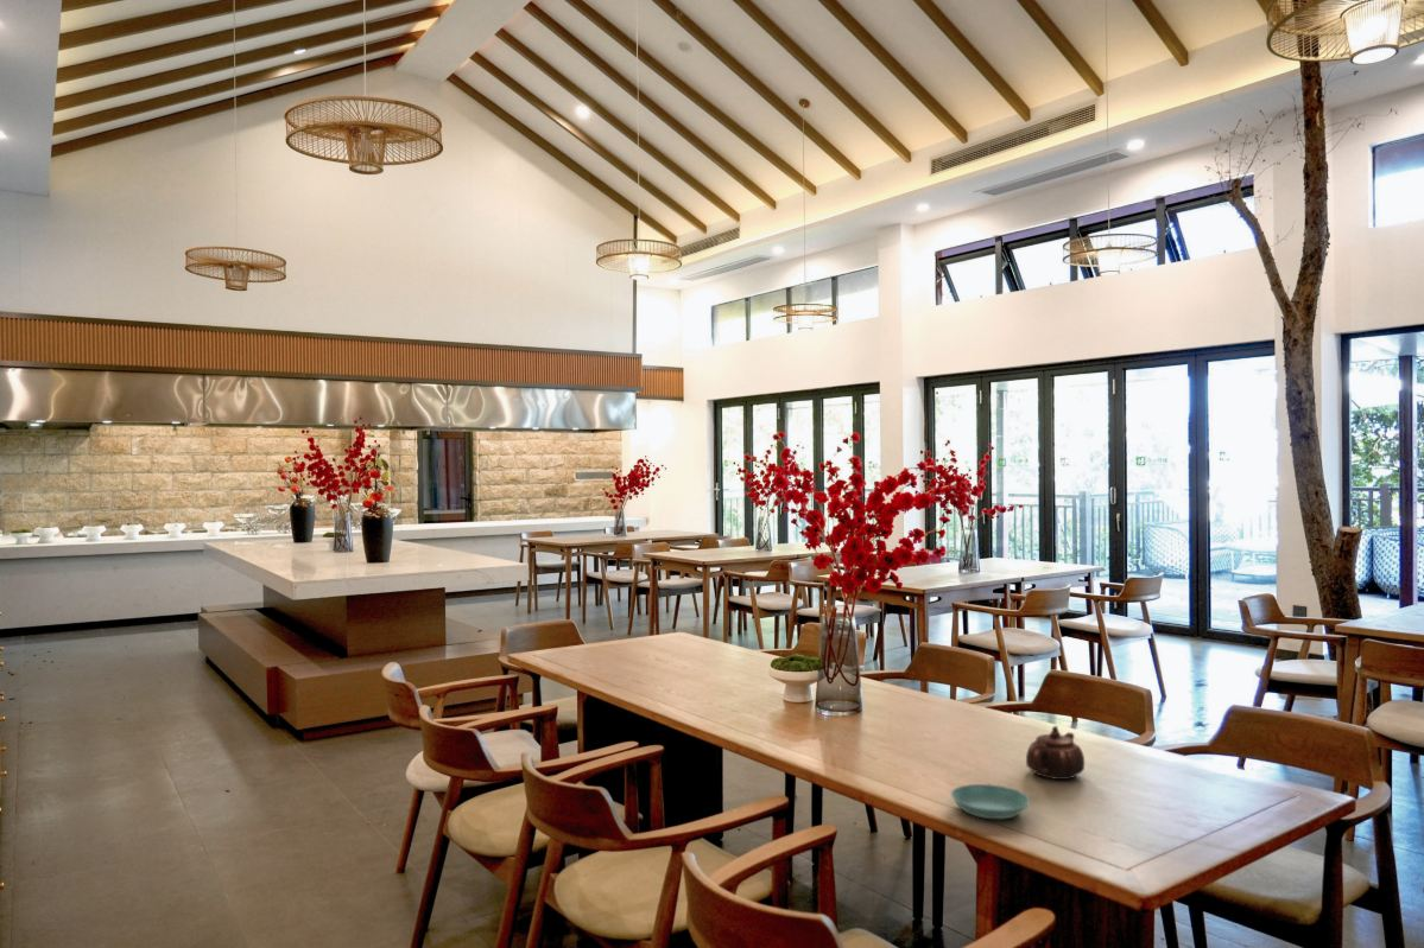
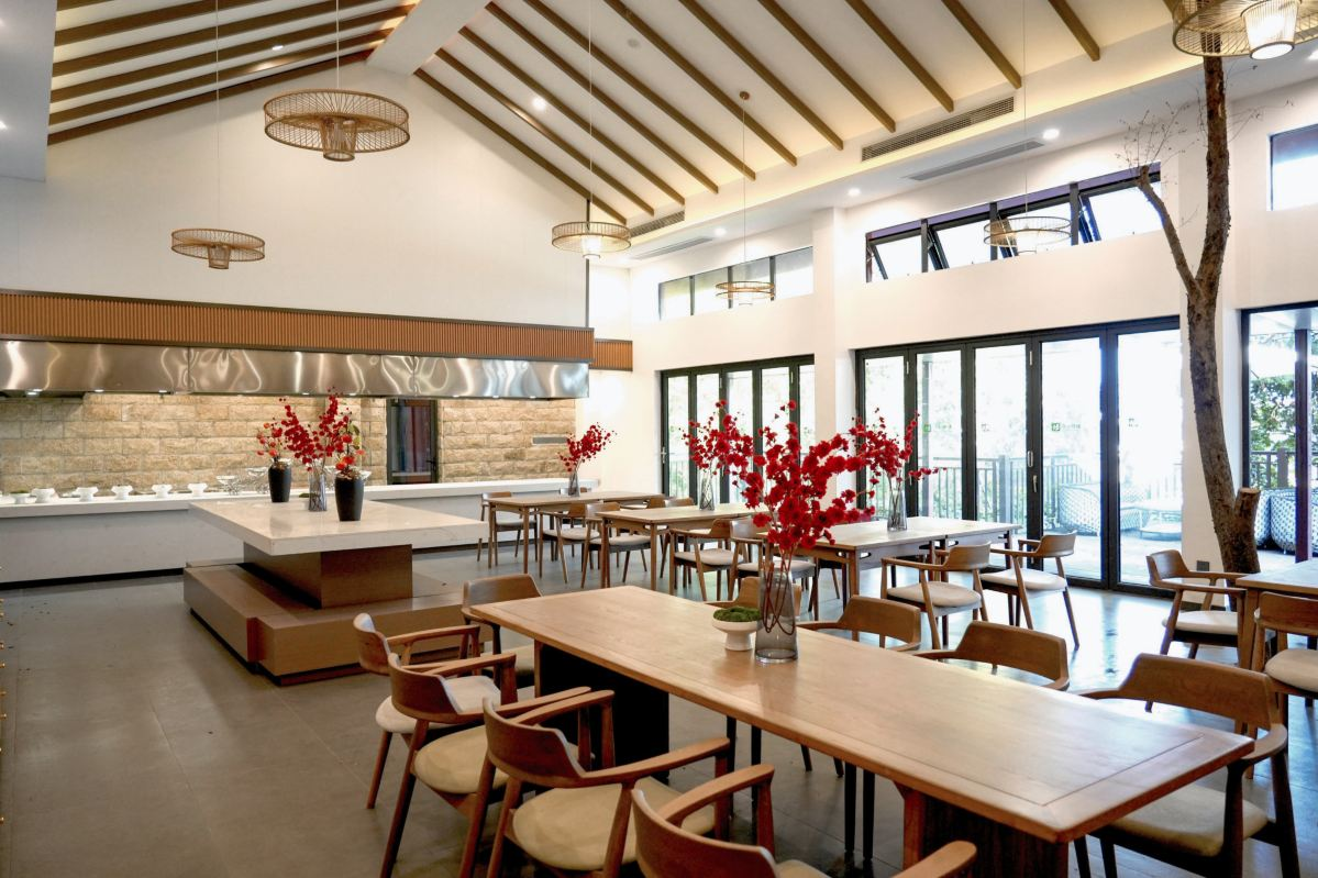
- teapot [1025,725,1086,781]
- saucer [950,783,1031,820]
